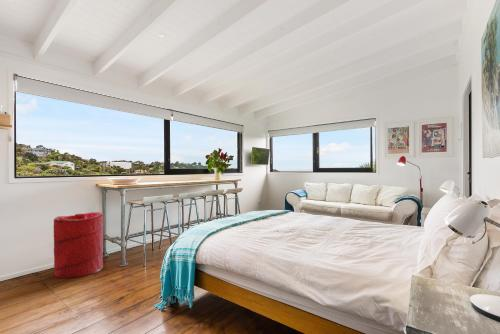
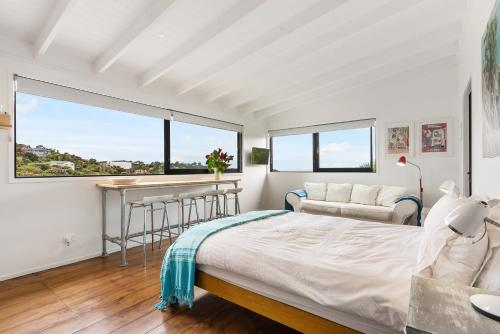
- laundry hamper [53,211,104,279]
